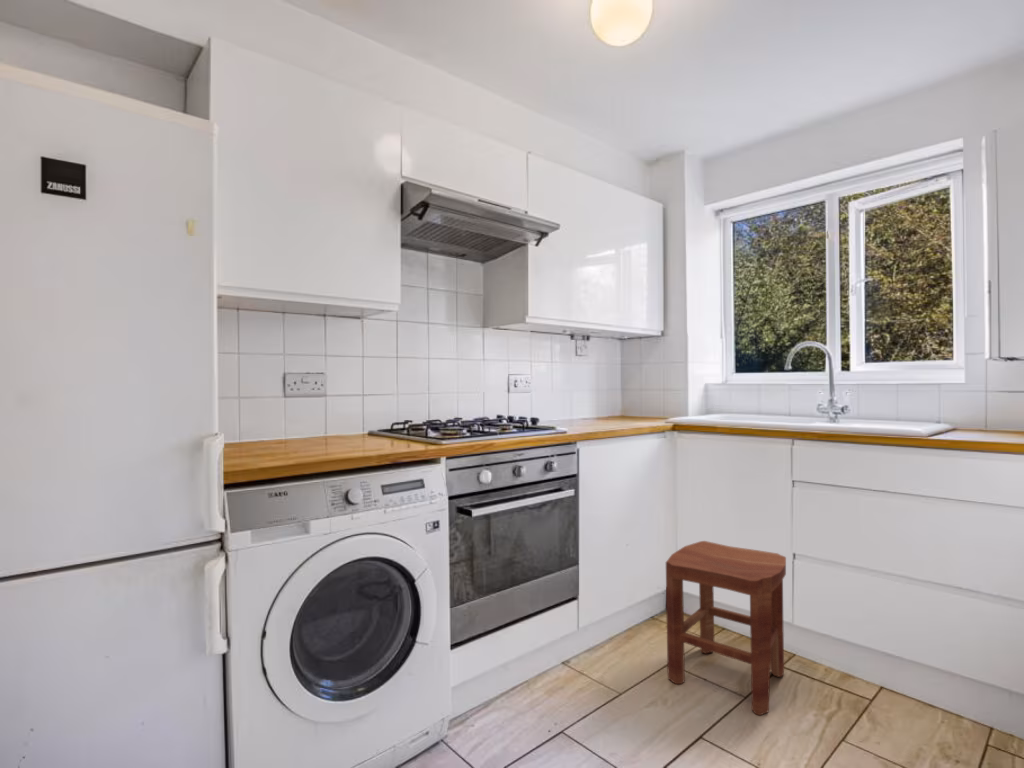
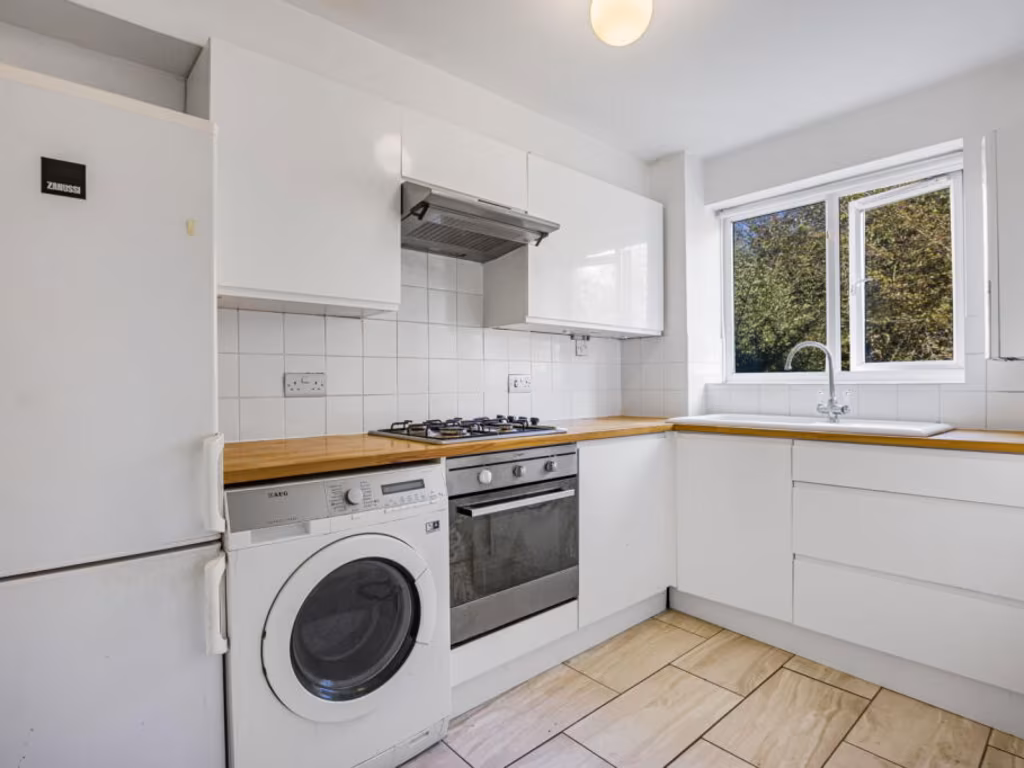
- stool [665,540,787,717]
